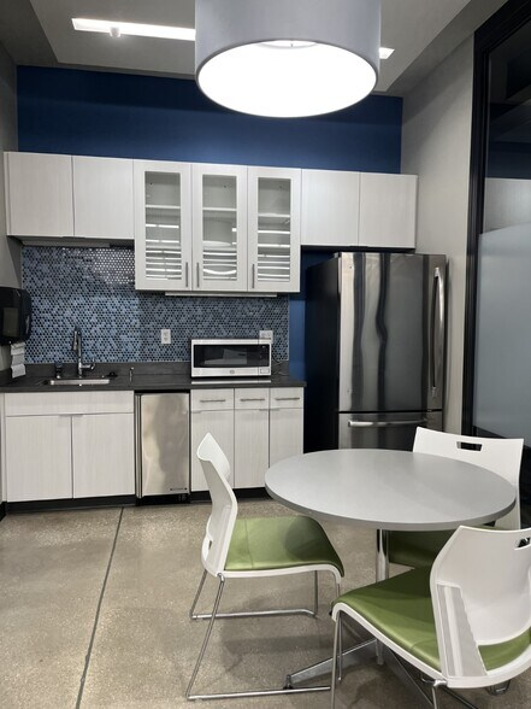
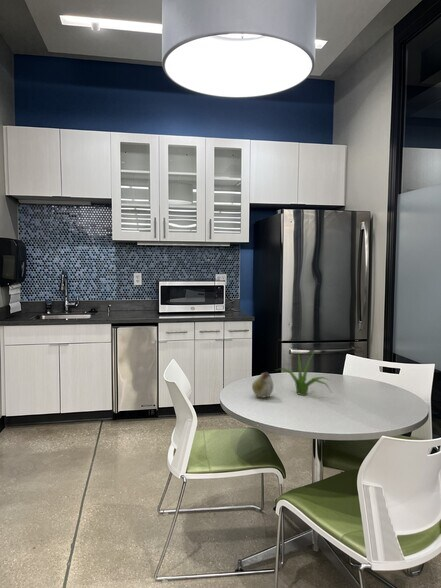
+ fruit [251,371,274,399]
+ plant [274,349,332,396]
